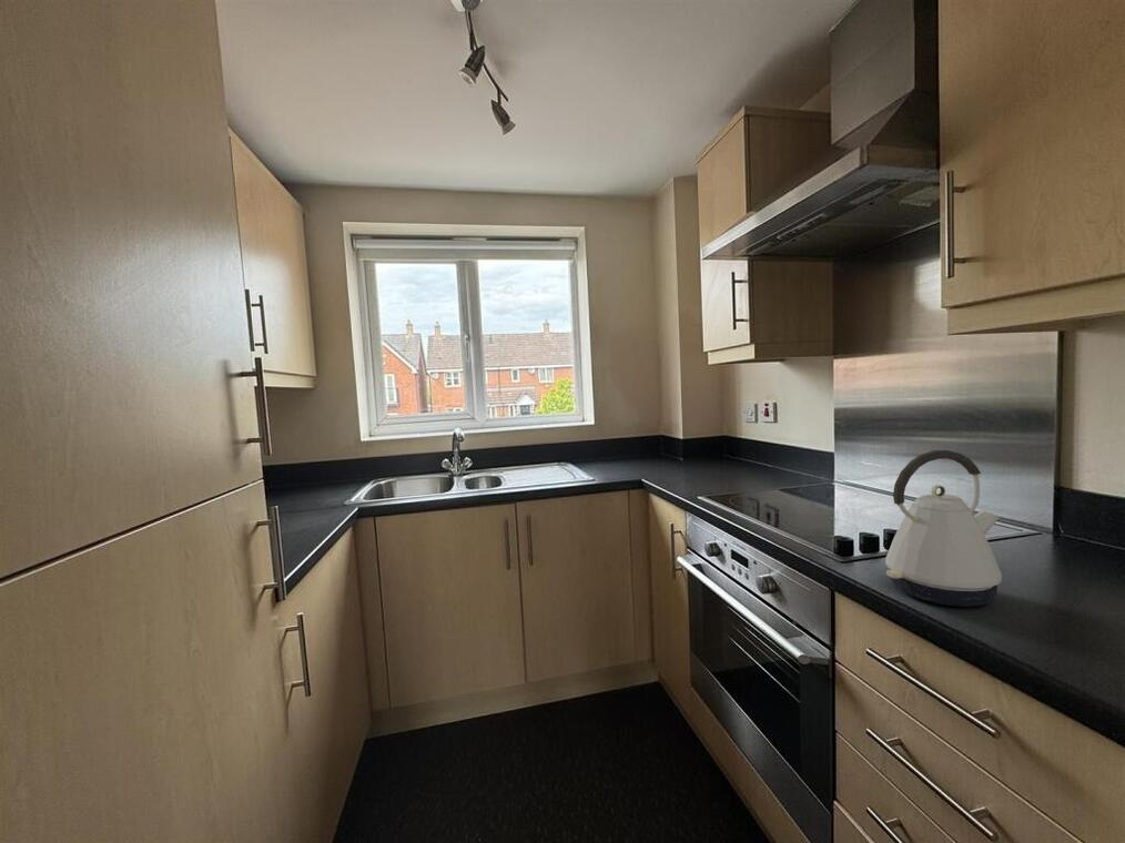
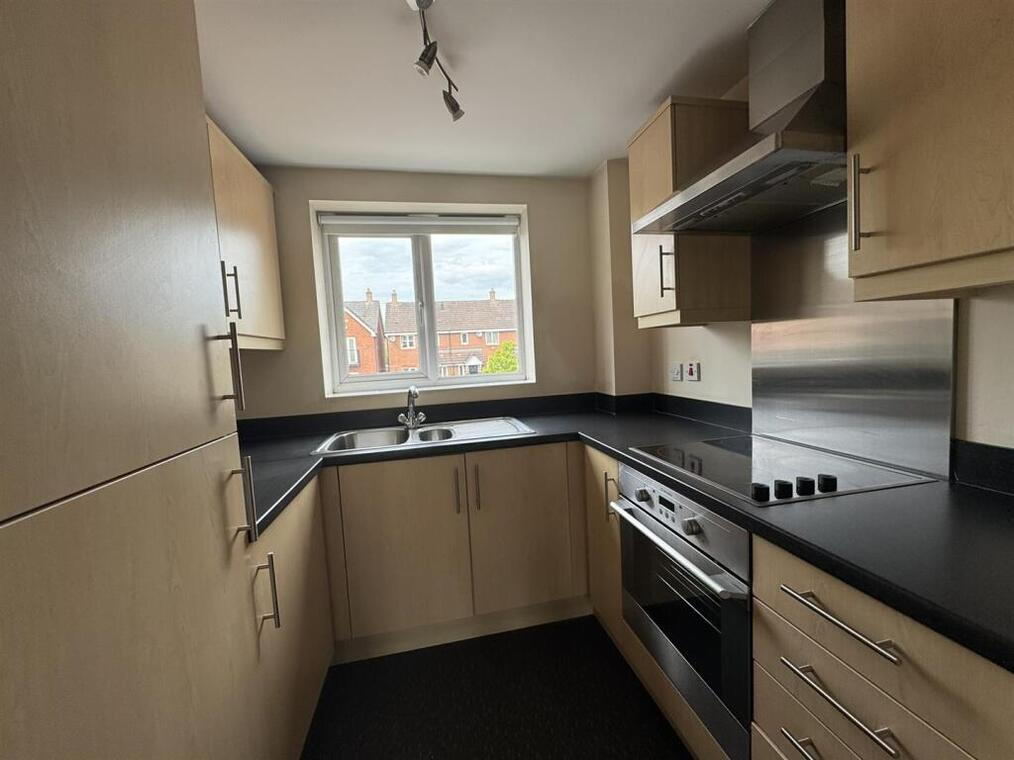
- kettle [884,449,1003,608]
